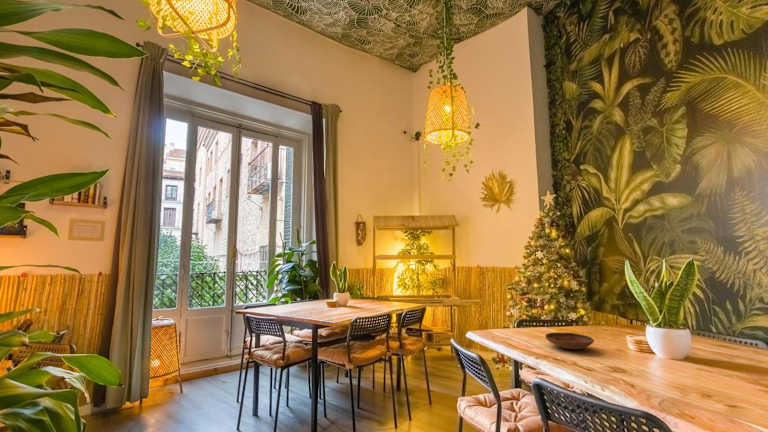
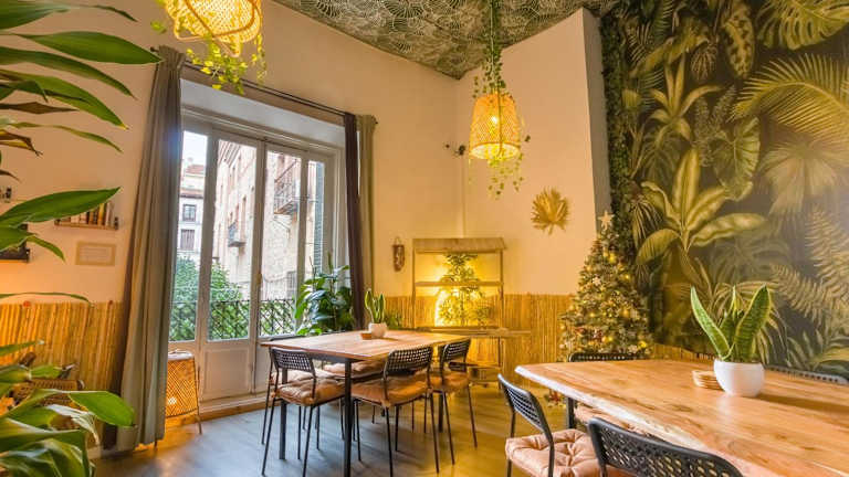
- bowl [544,331,595,351]
